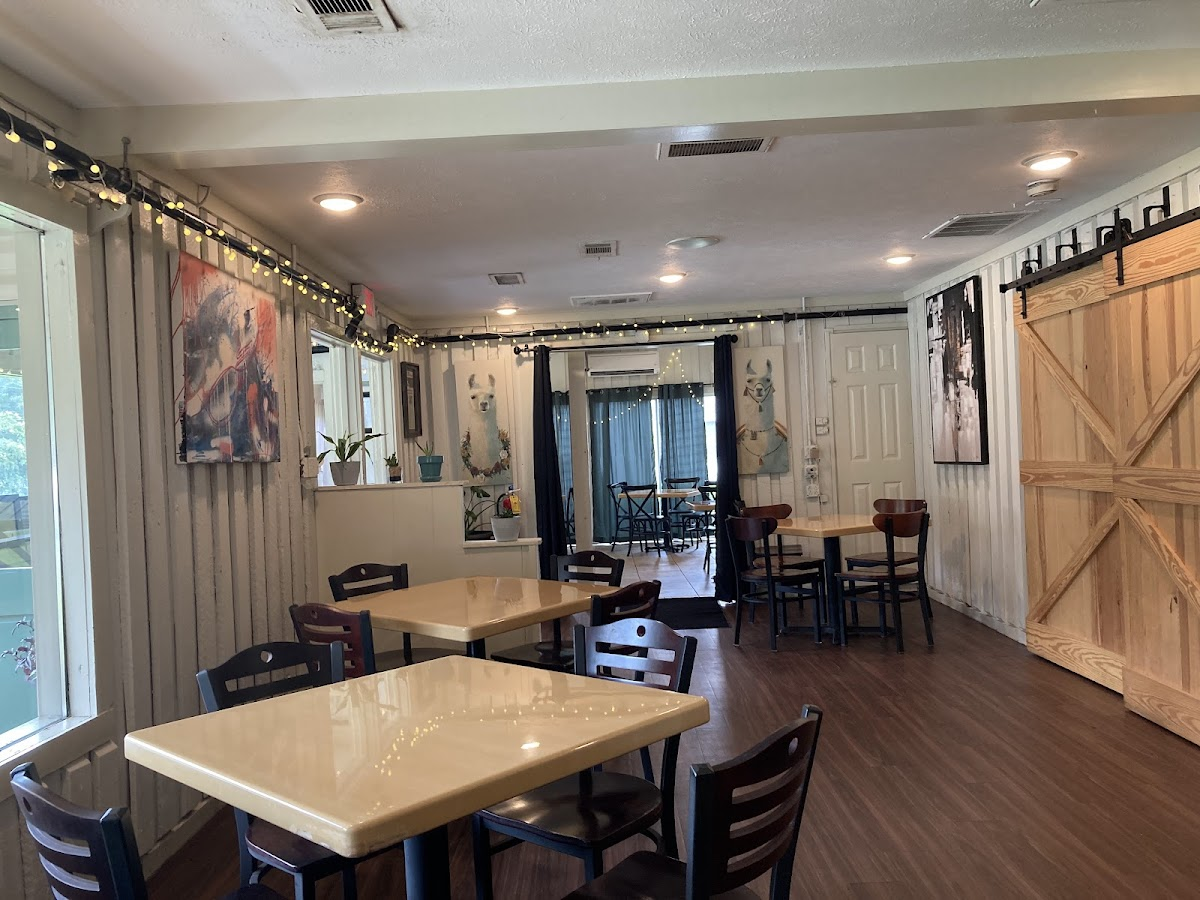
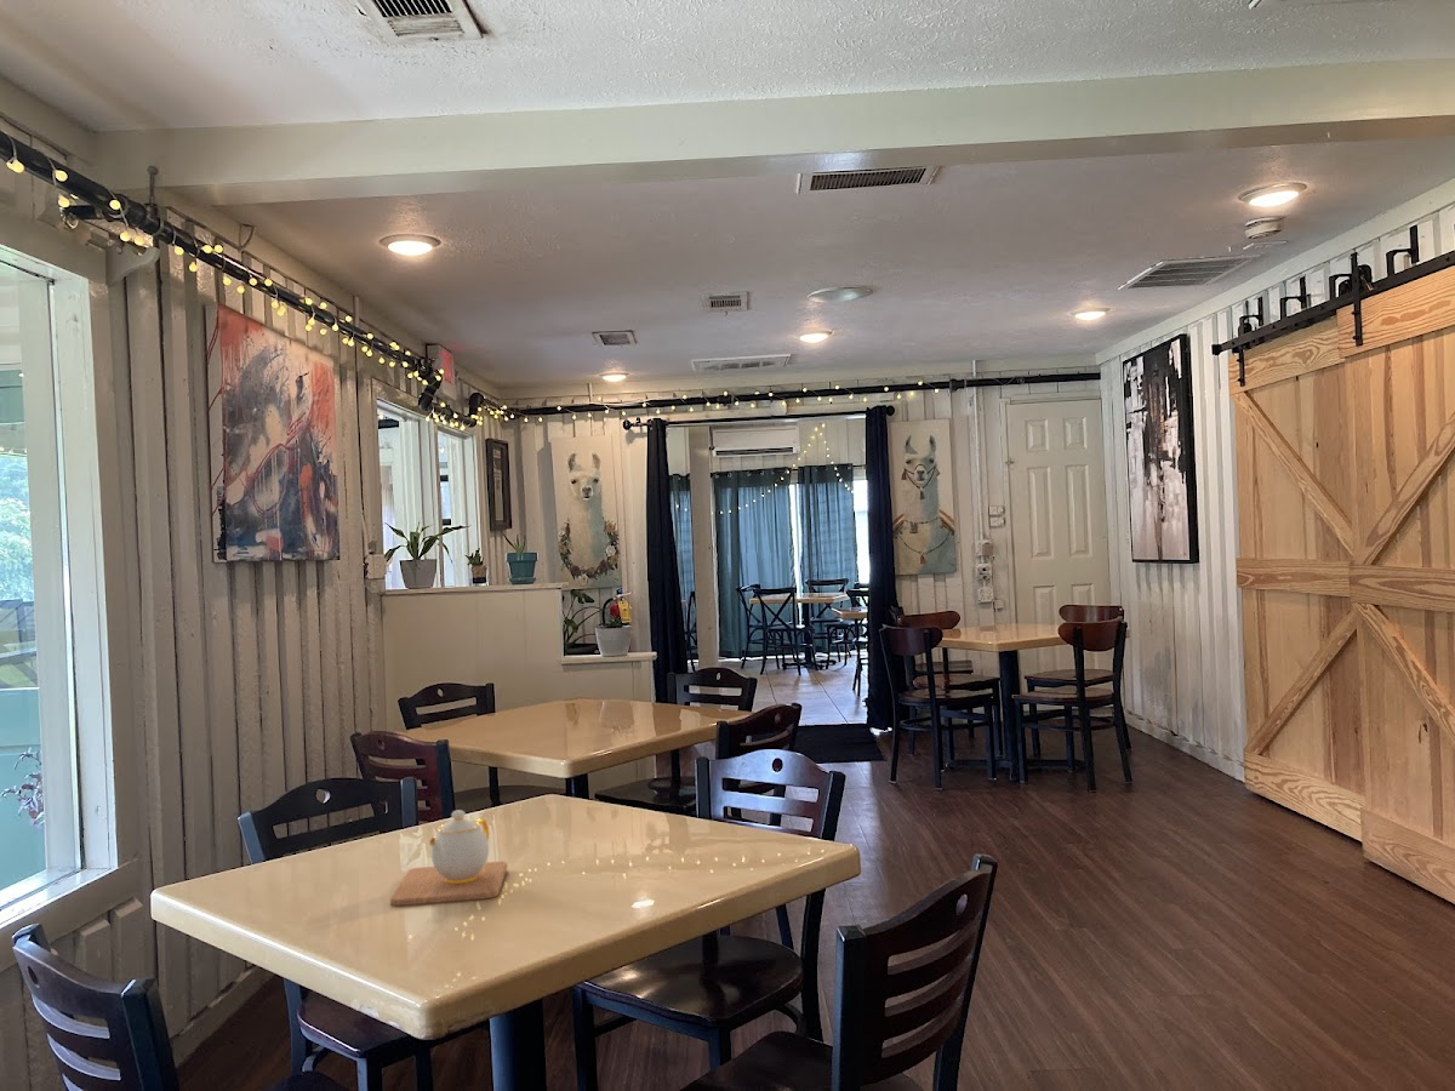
+ teapot [389,809,508,907]
